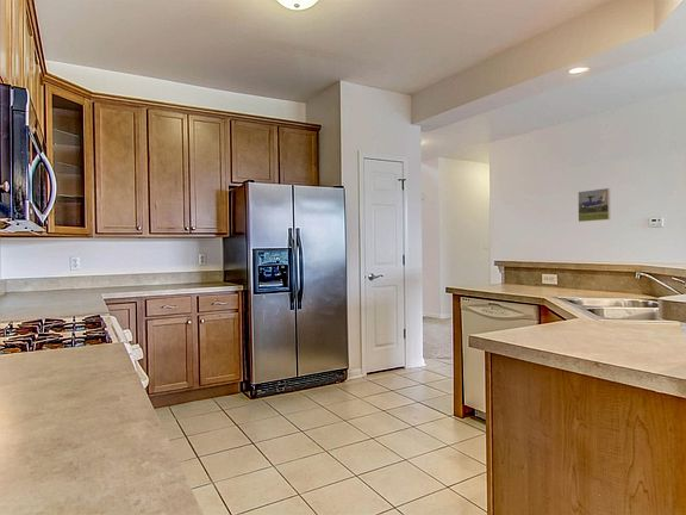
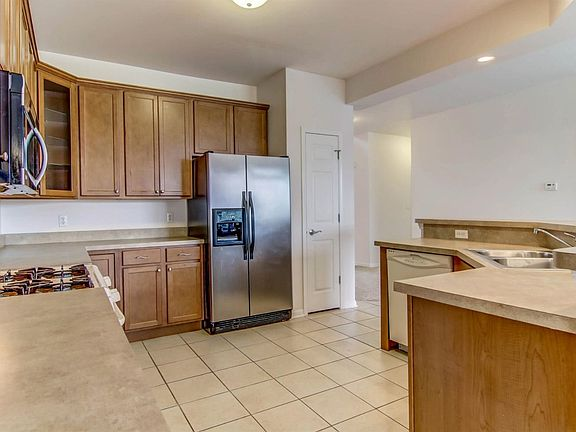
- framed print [576,187,611,223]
